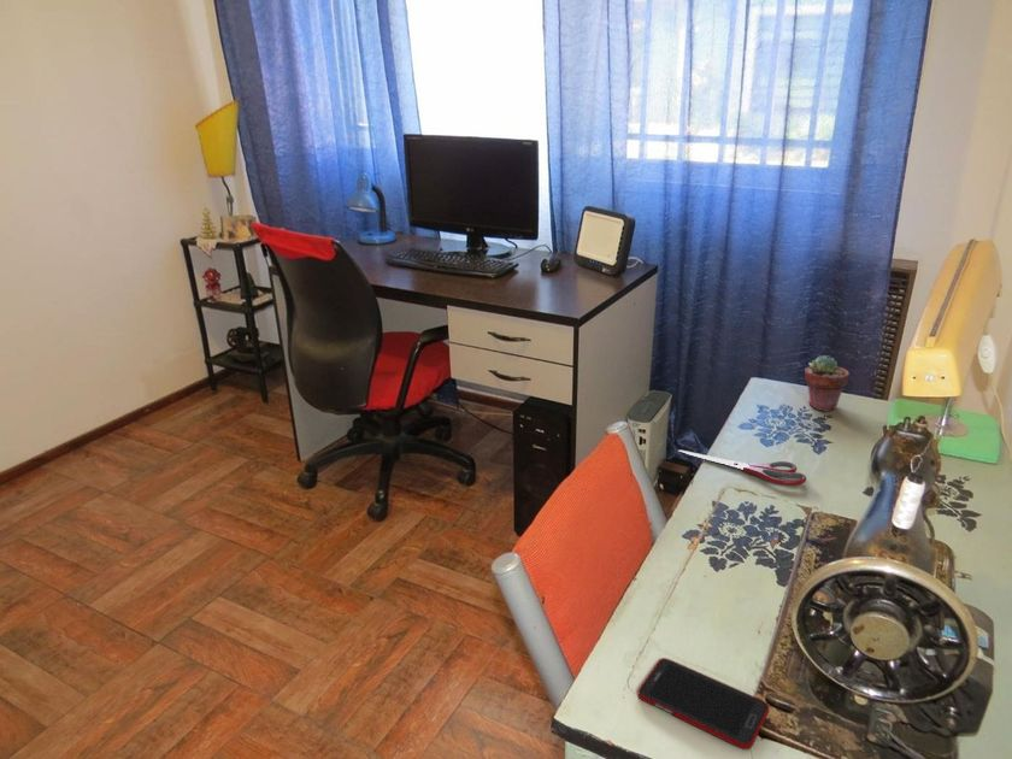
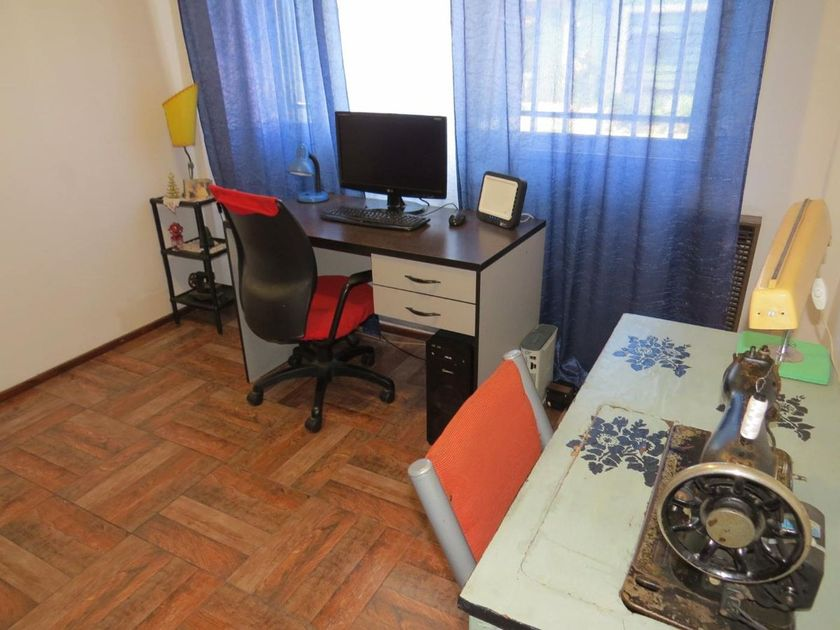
- potted succulent [804,354,851,413]
- shears [677,449,807,487]
- cell phone [636,657,770,752]
